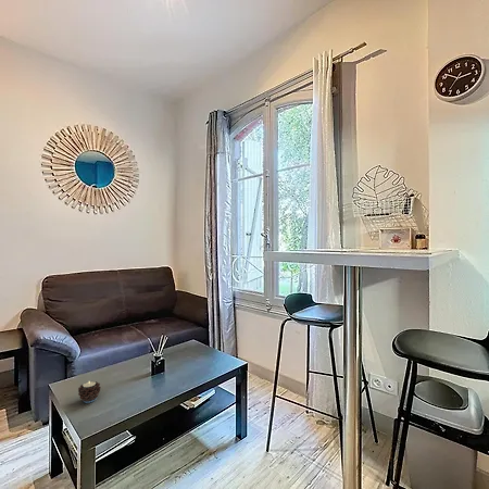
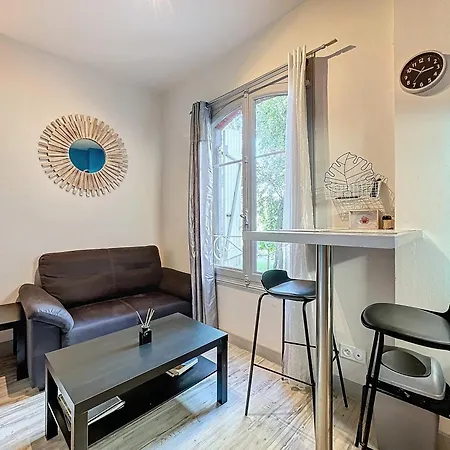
- candle [77,380,101,404]
